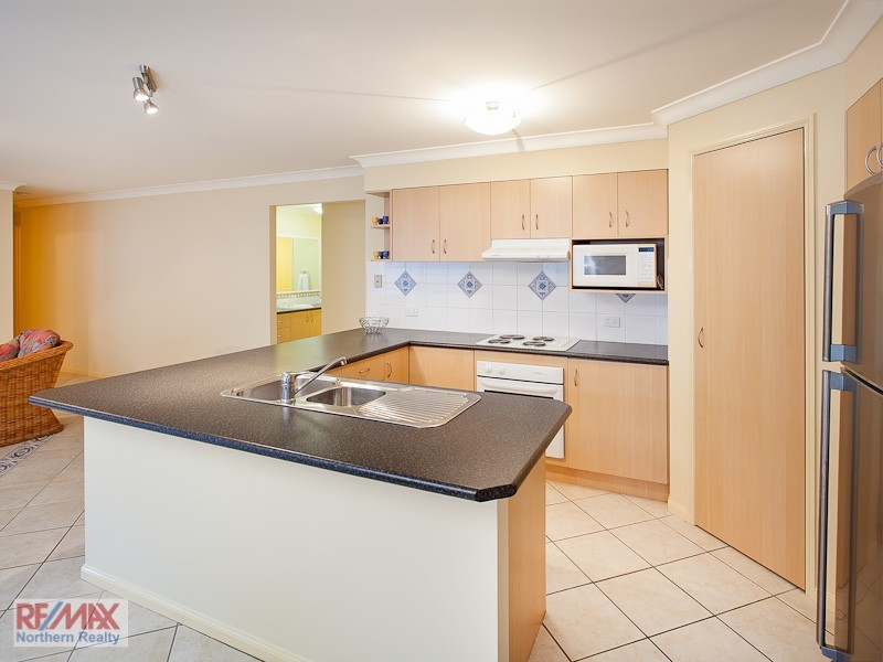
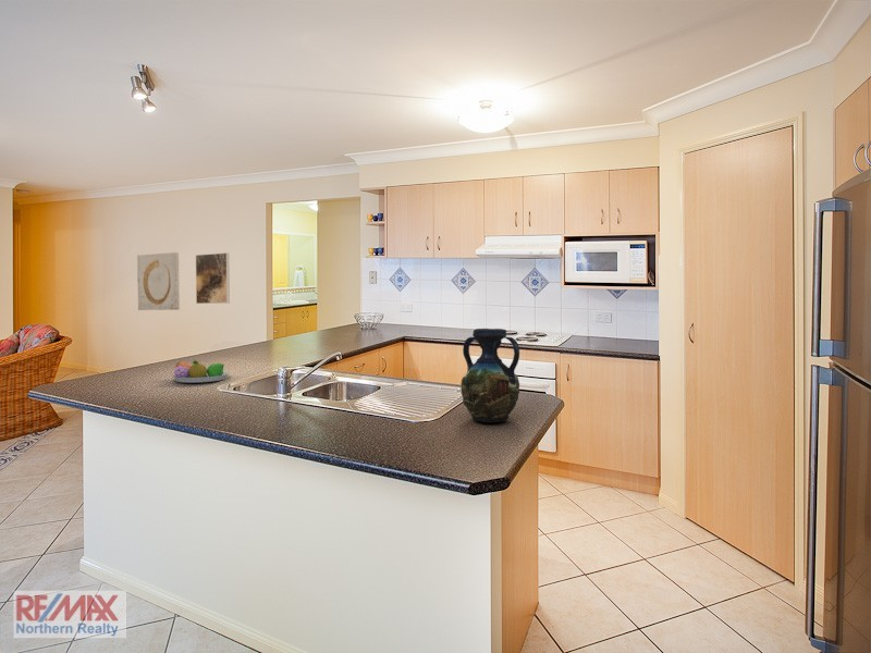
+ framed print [195,251,231,305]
+ fruit bowl [170,359,230,383]
+ vase [459,328,520,423]
+ wall art [136,251,181,311]
